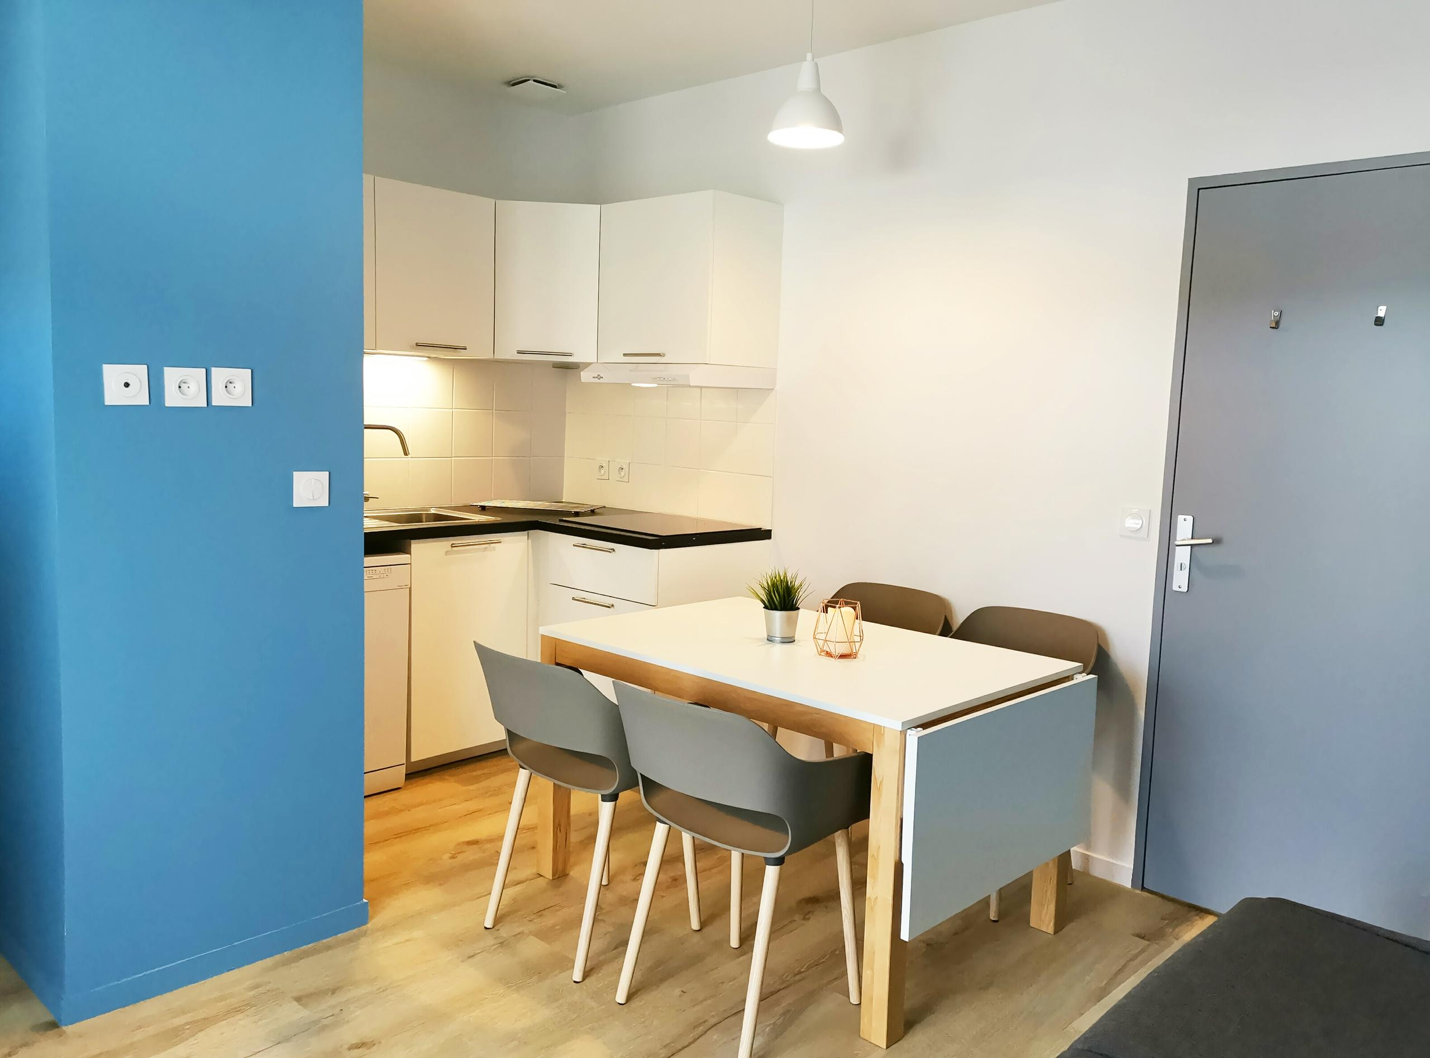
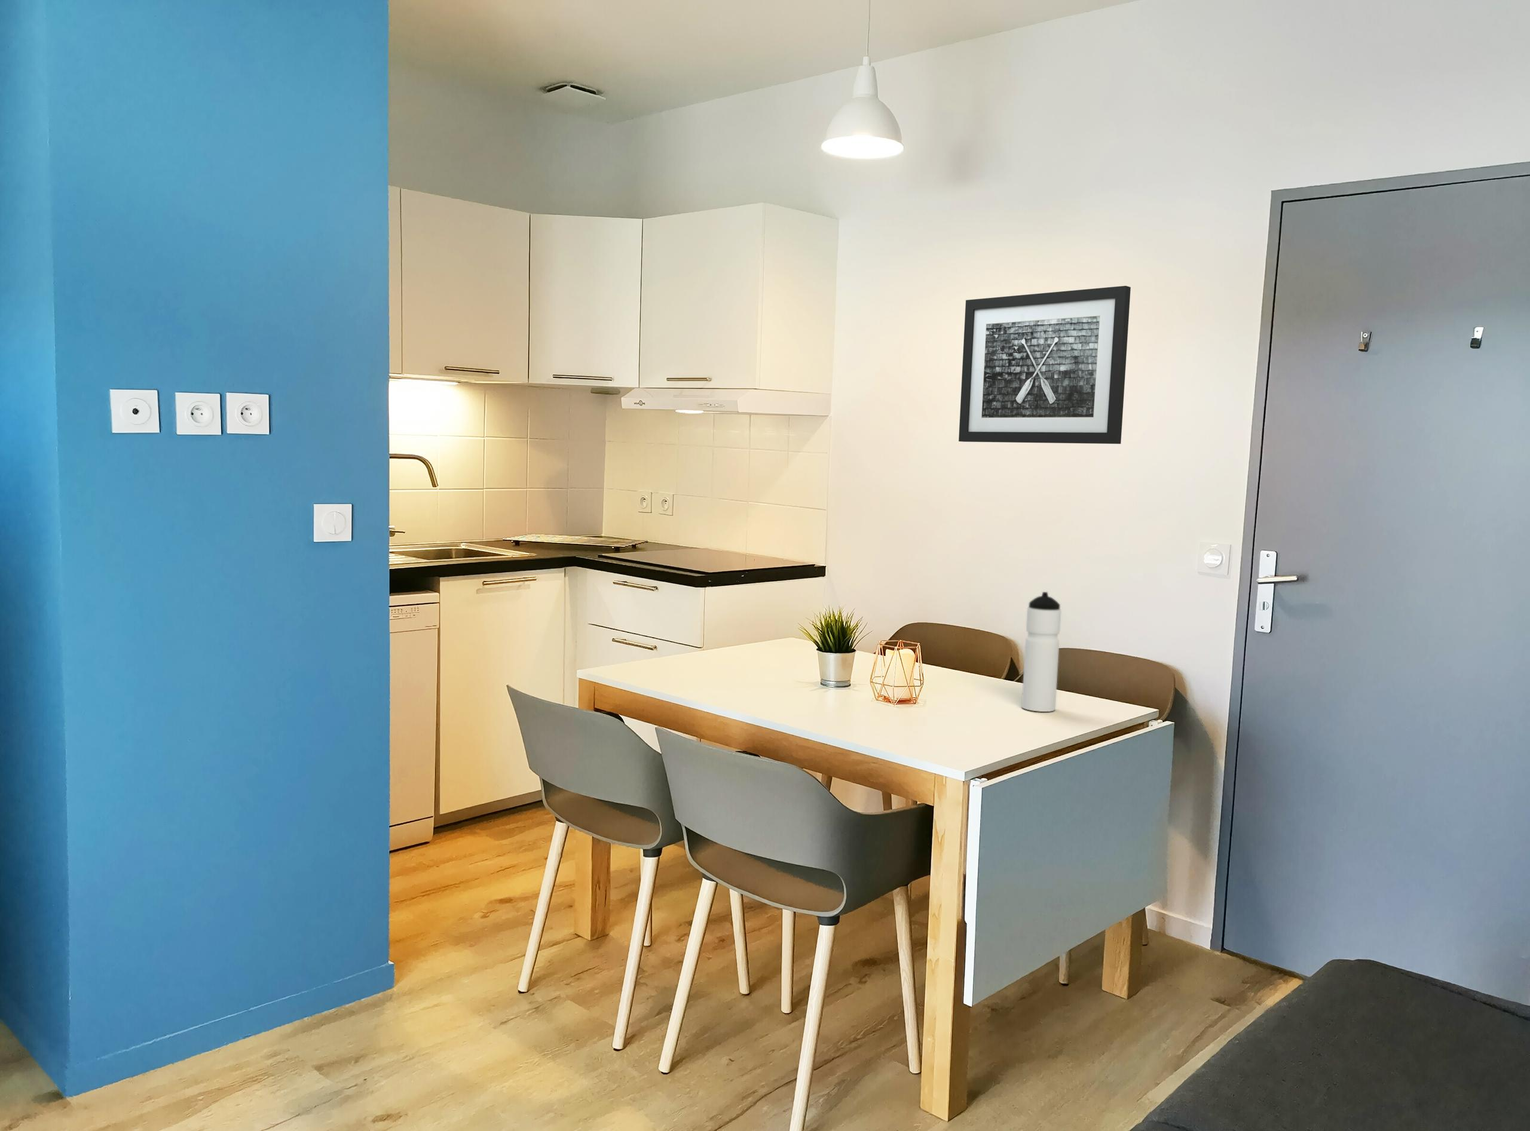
+ water bottle [1021,592,1062,713]
+ wall art [958,285,1132,444]
